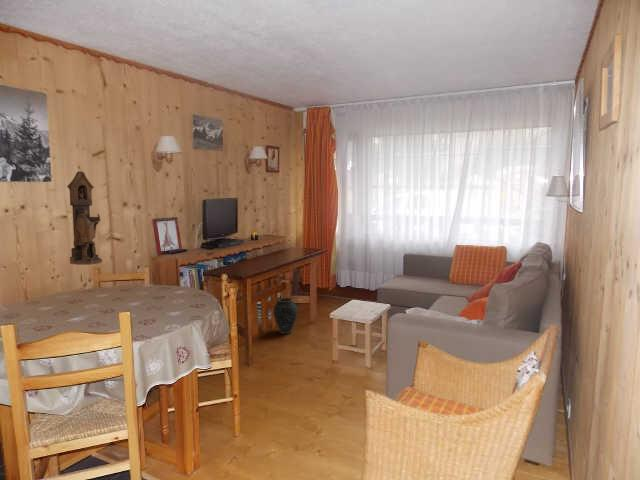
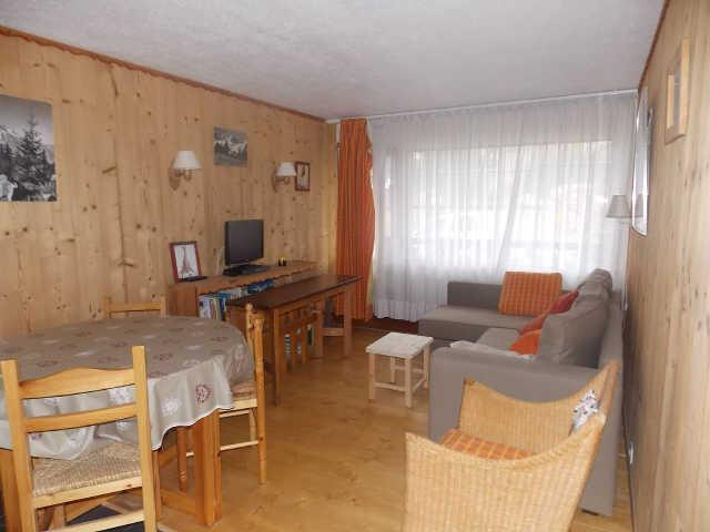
- cuckoo clock [66,170,103,266]
- vase [272,297,299,335]
